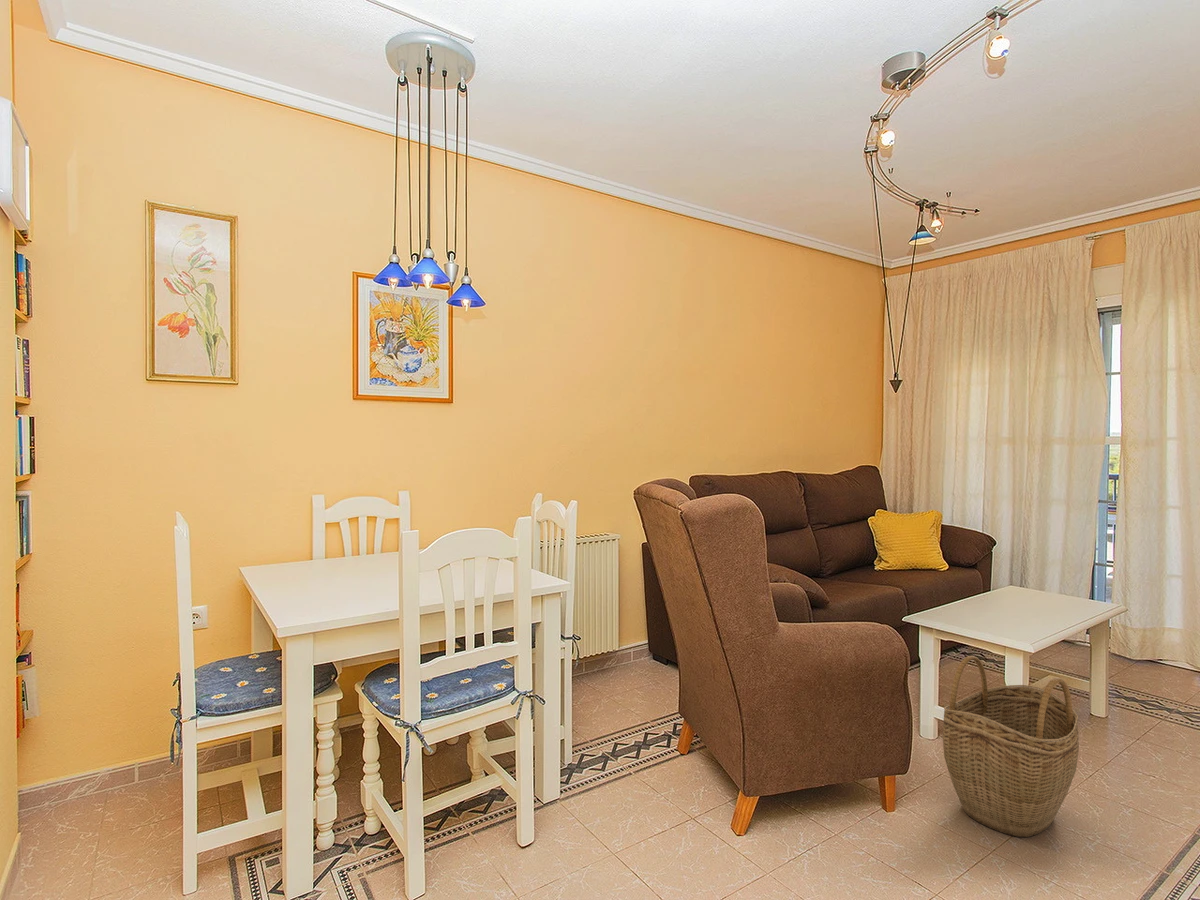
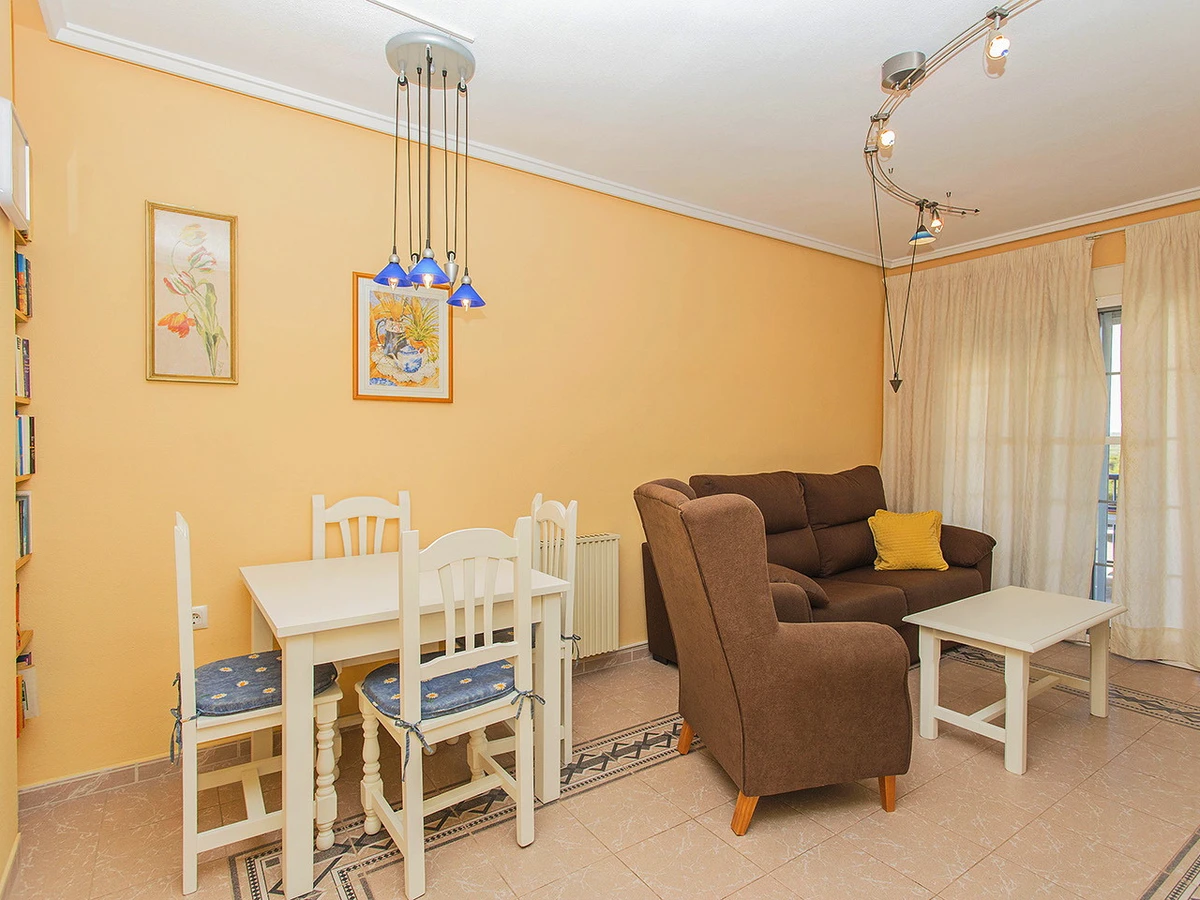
- woven basket [941,655,1080,838]
